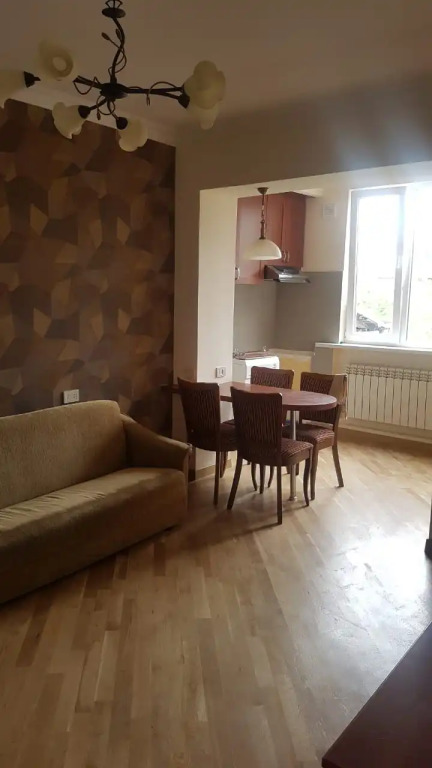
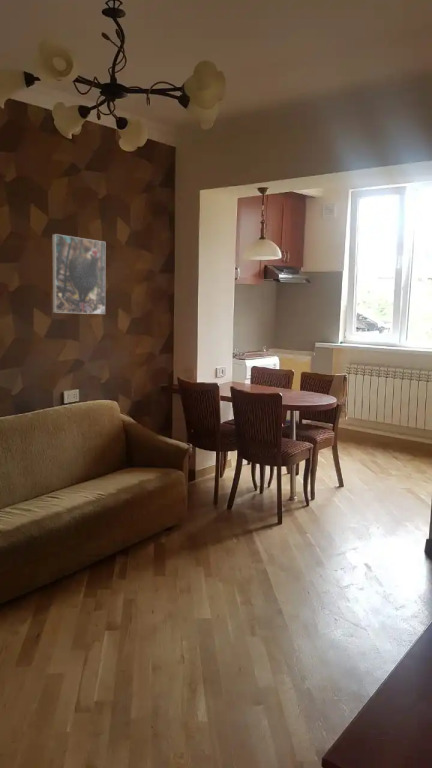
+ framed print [51,233,106,315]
